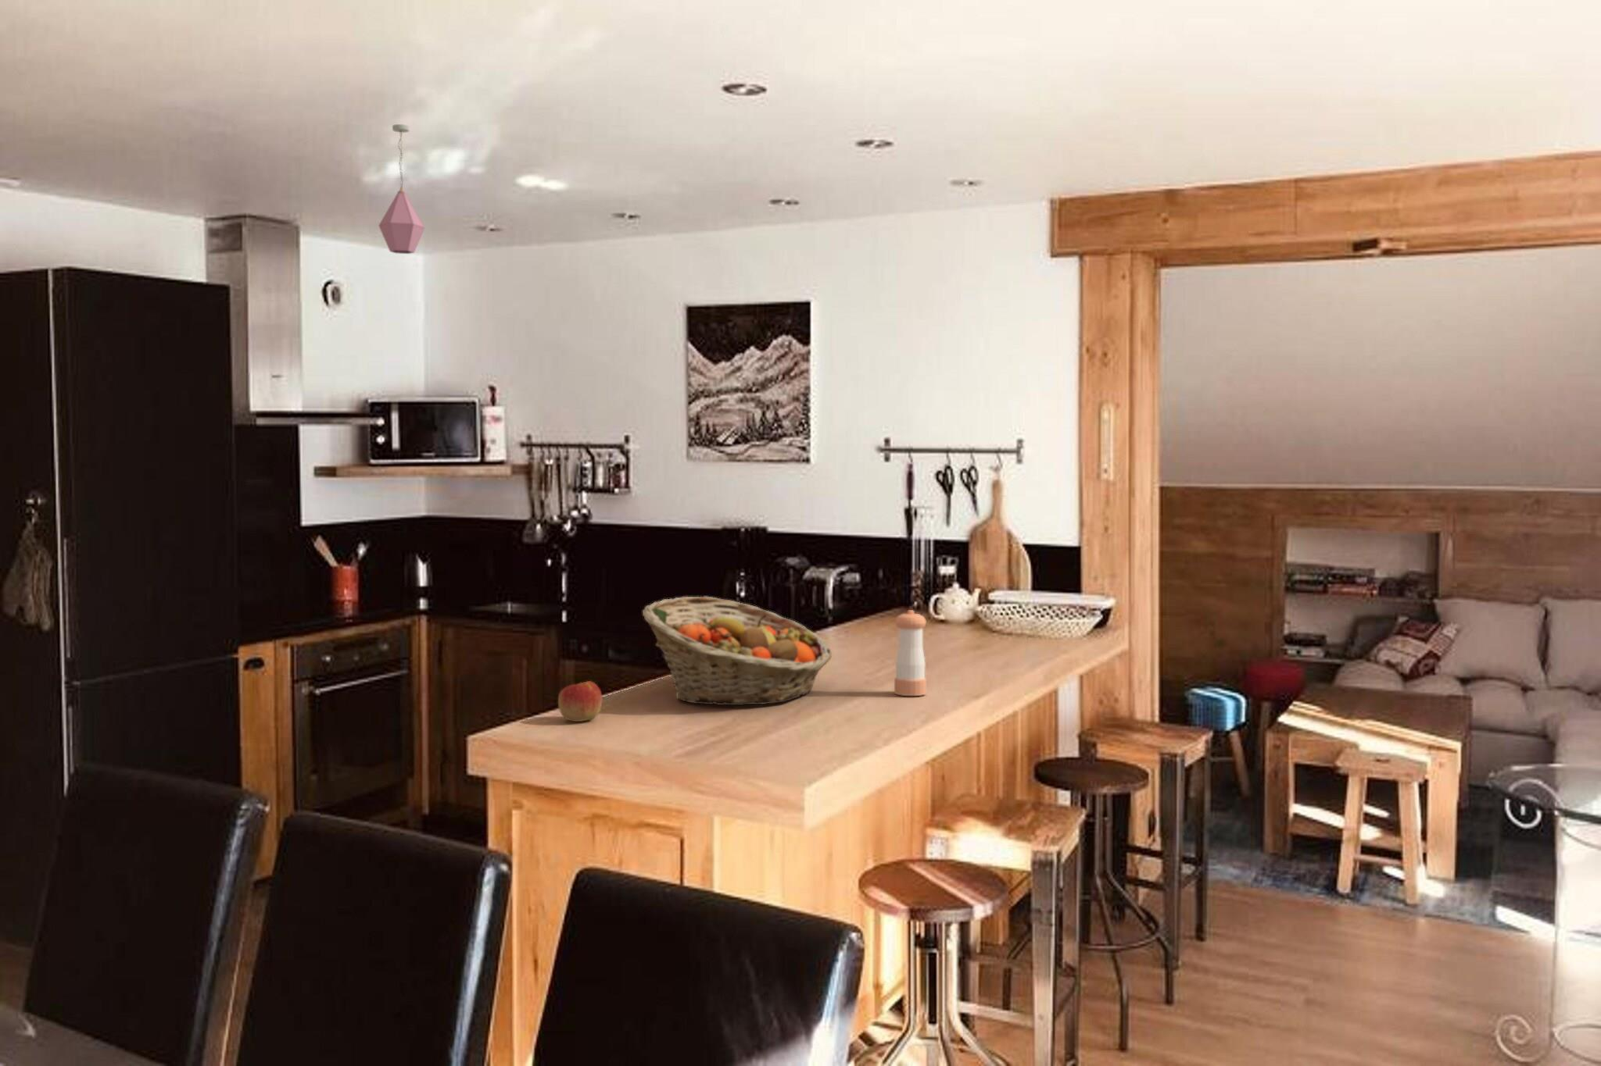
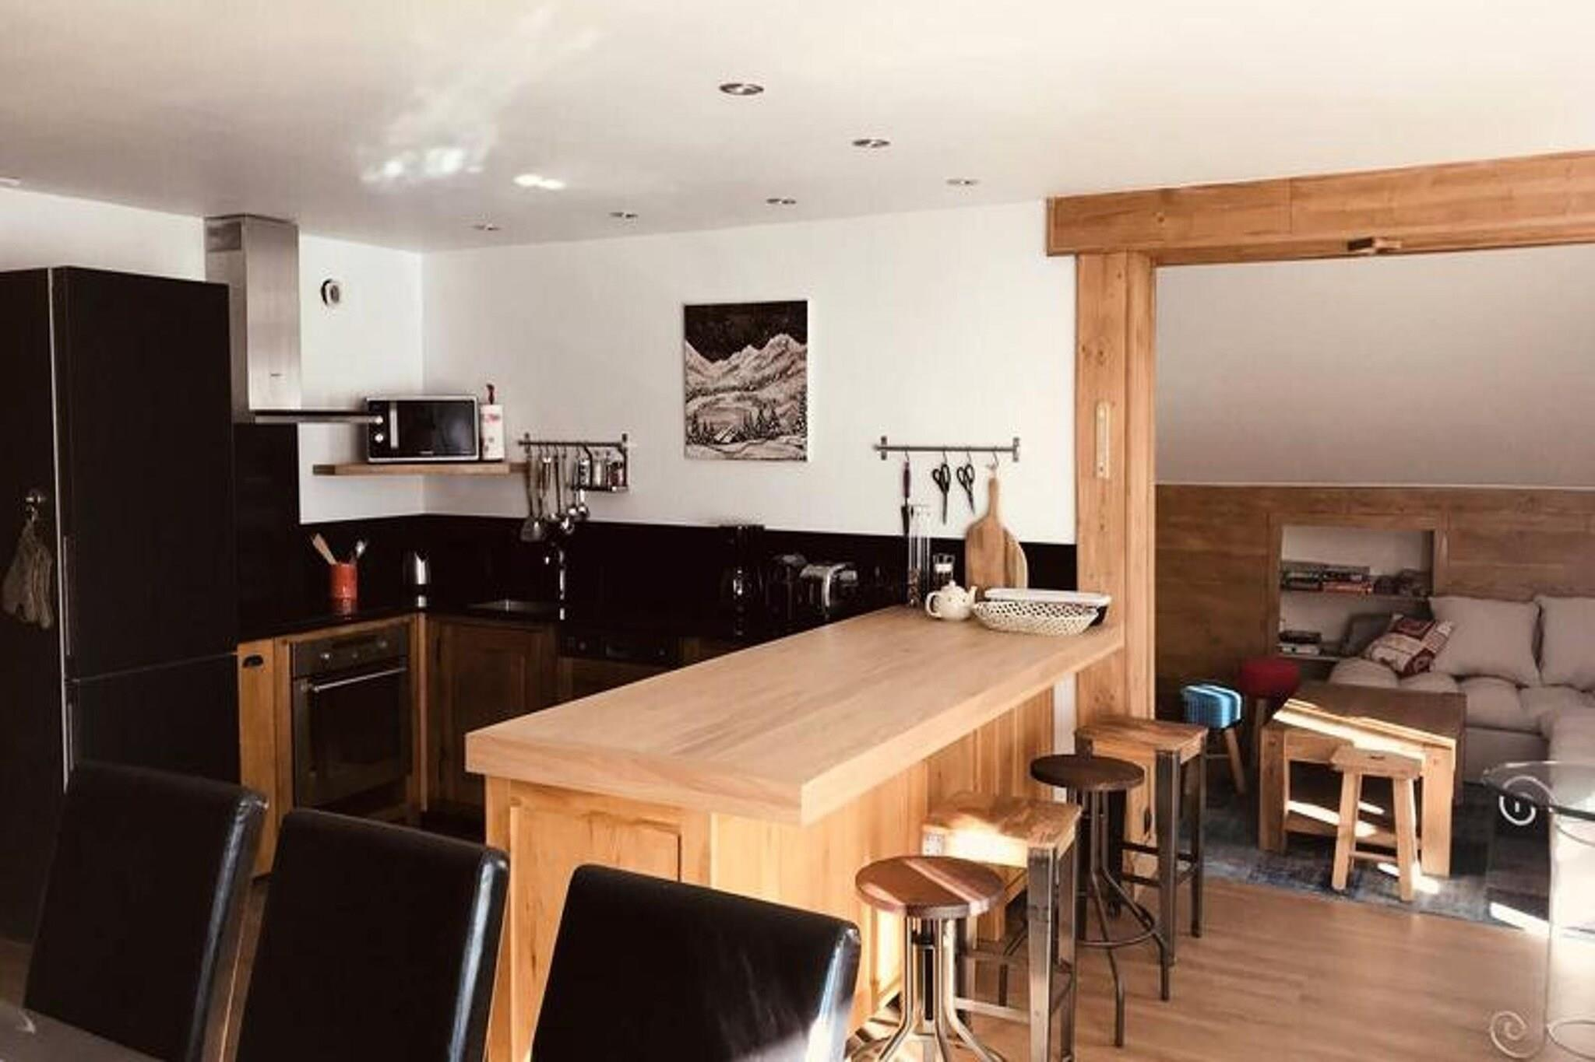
- pepper shaker [894,609,927,697]
- pendant light [377,124,425,255]
- fruit basket [642,596,832,706]
- apple [557,681,602,722]
